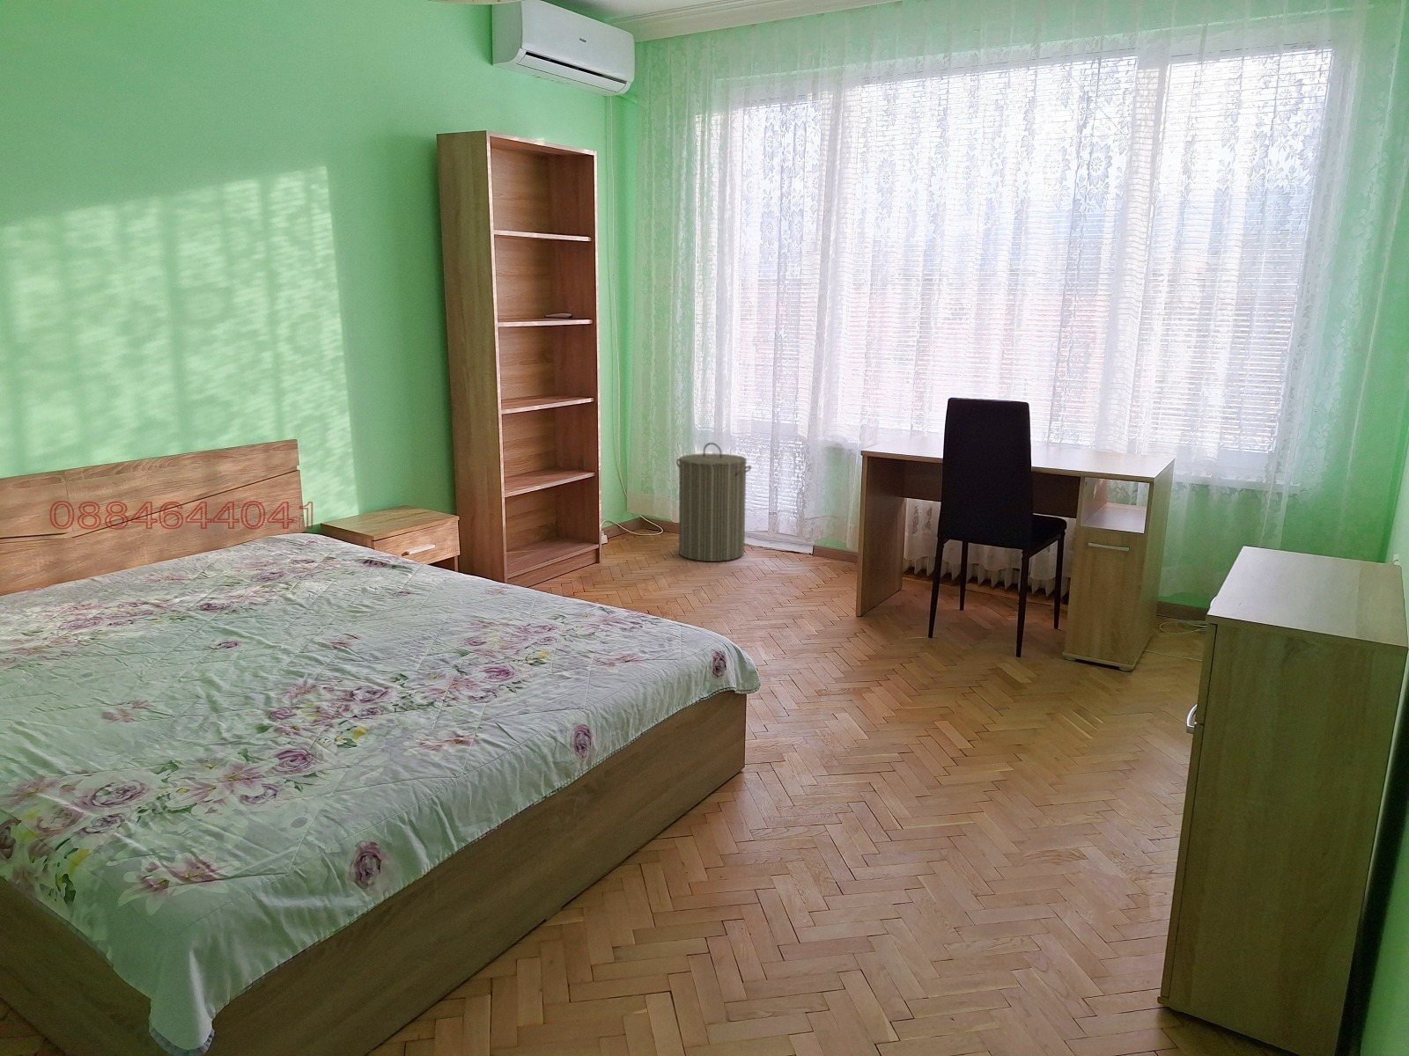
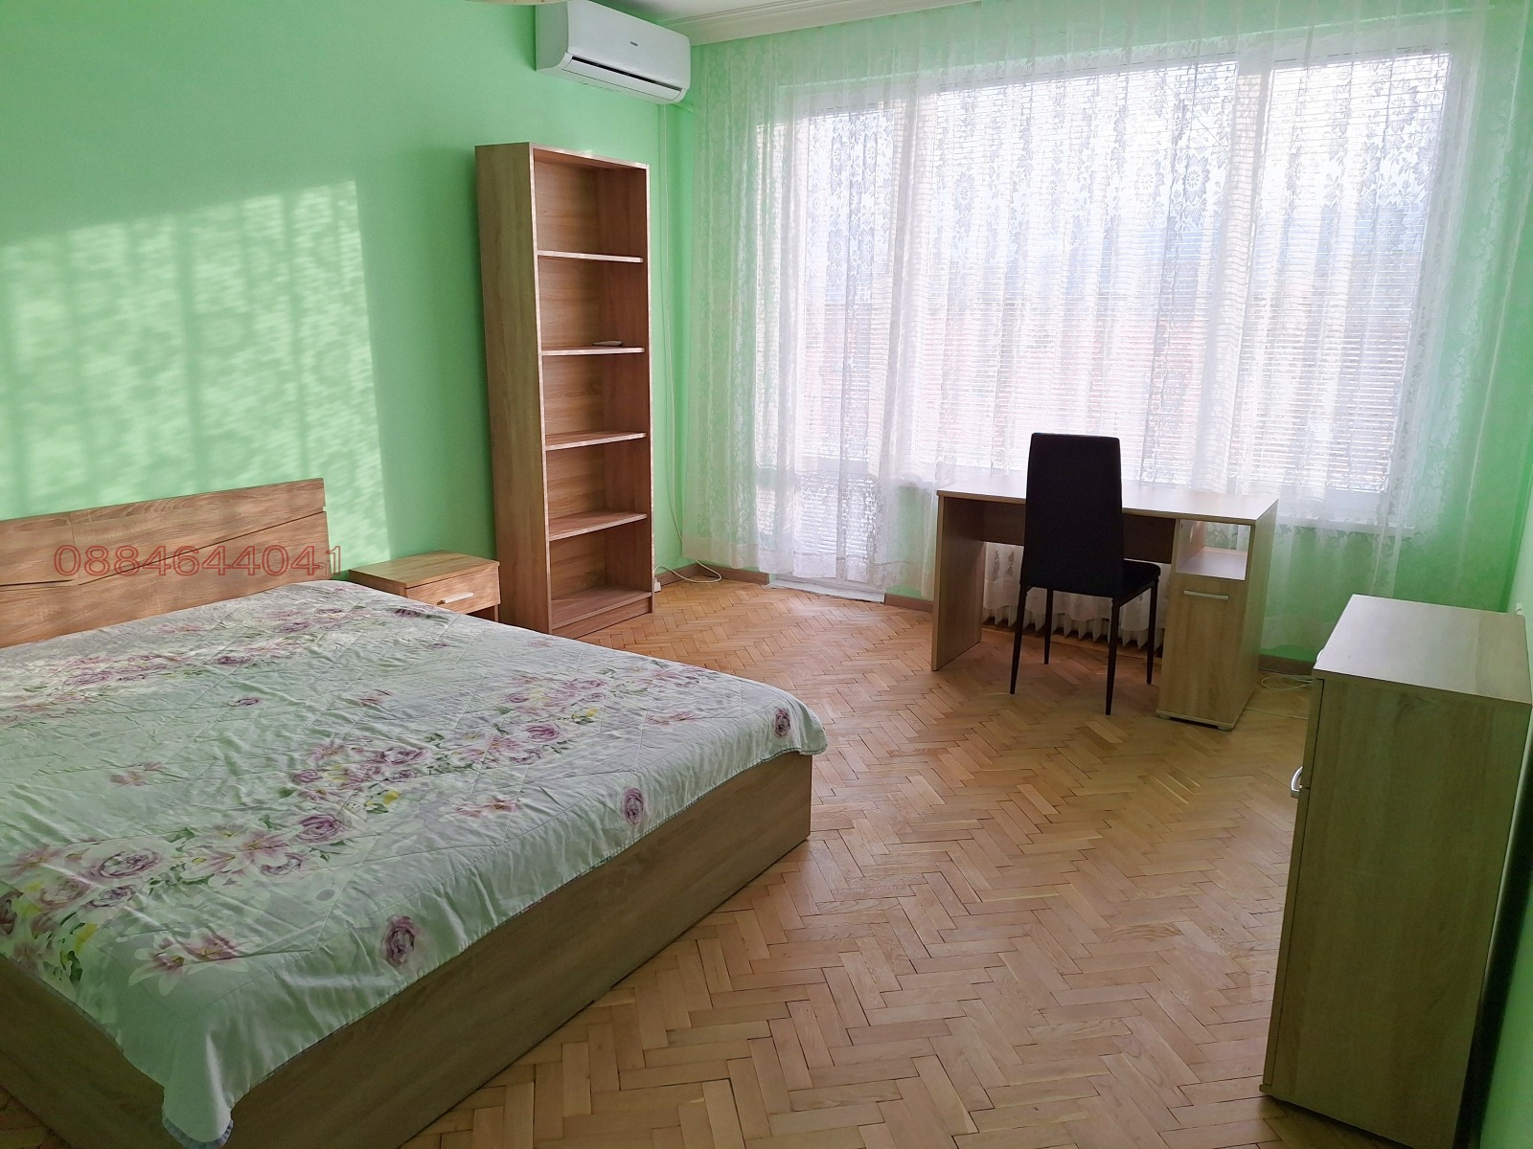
- laundry hamper [676,441,752,562]
